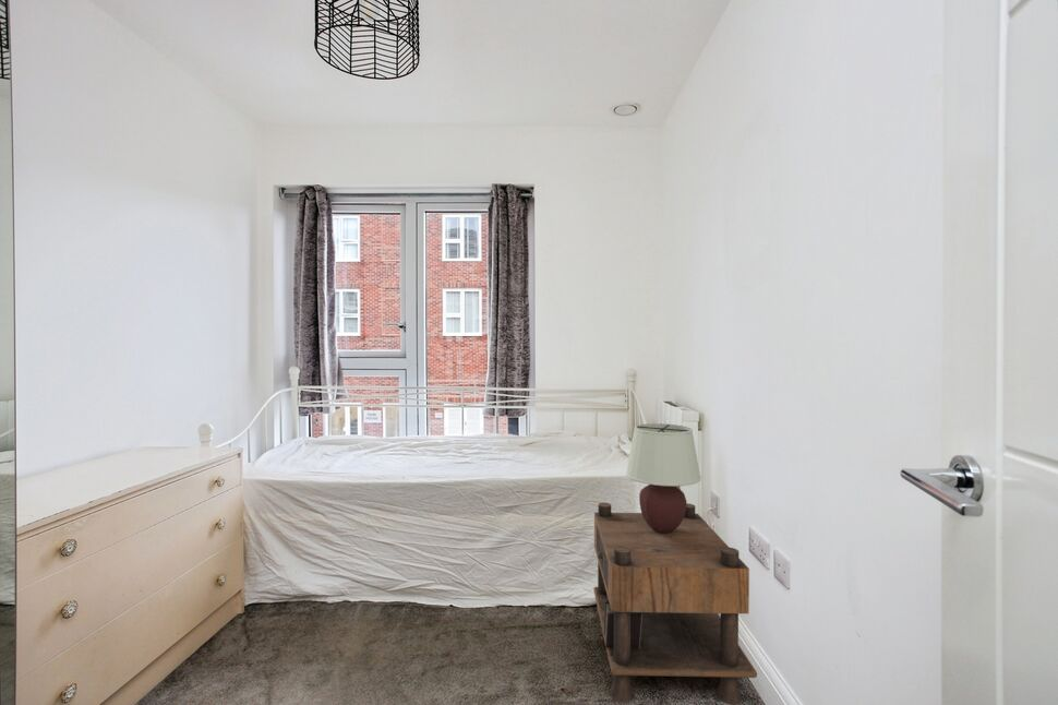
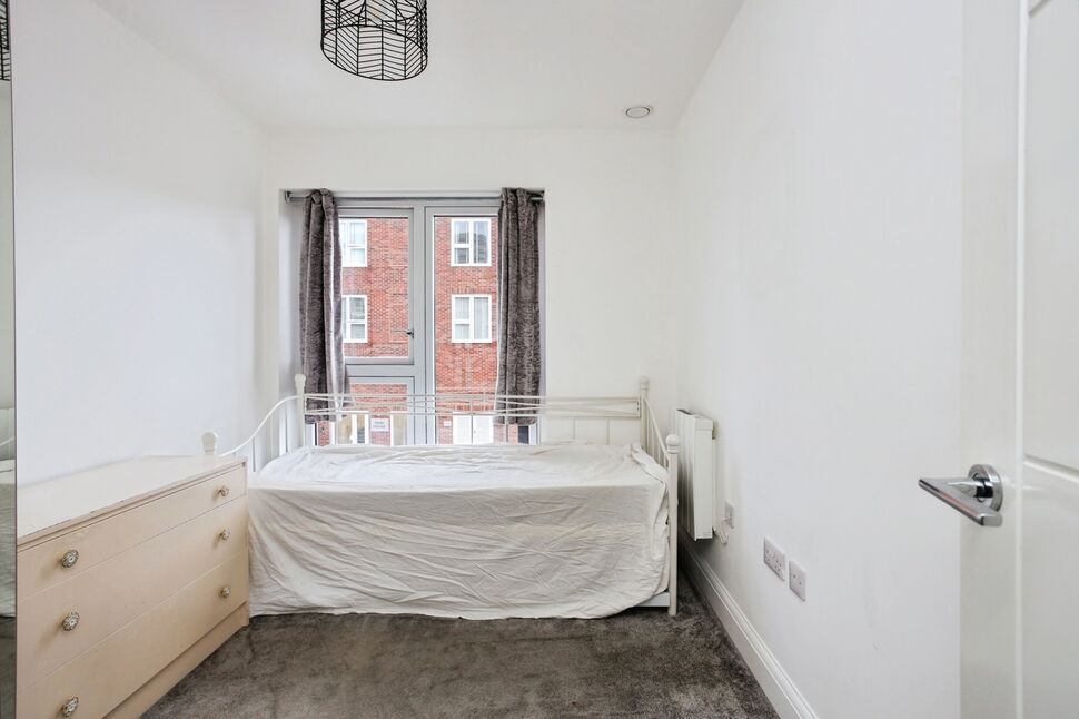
- nightstand [592,502,758,705]
- table lamp [625,422,702,534]
